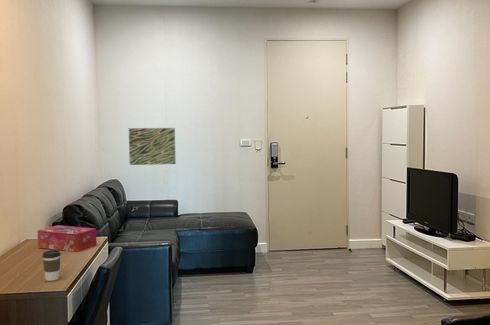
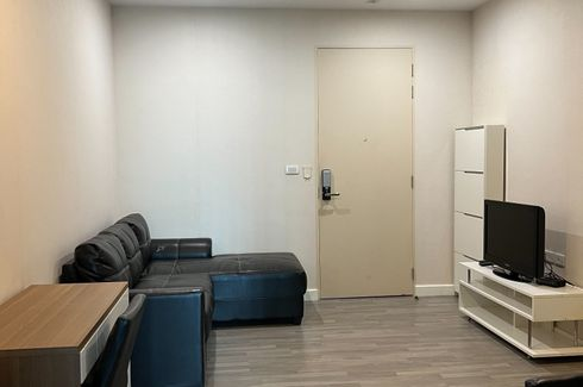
- wall art [128,127,177,166]
- coffee cup [41,249,62,282]
- tissue box [36,224,97,253]
